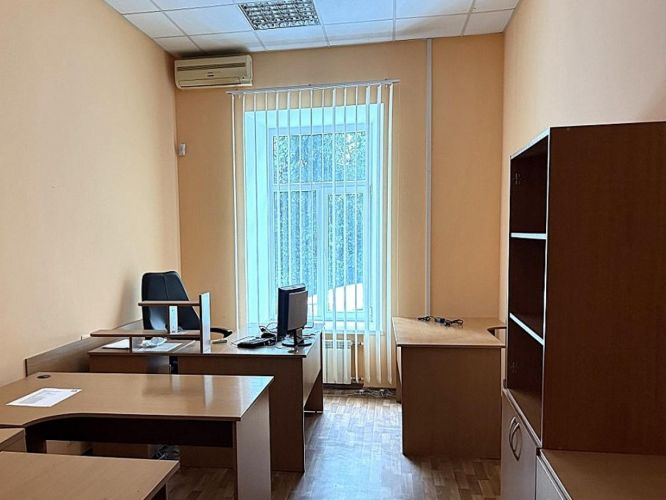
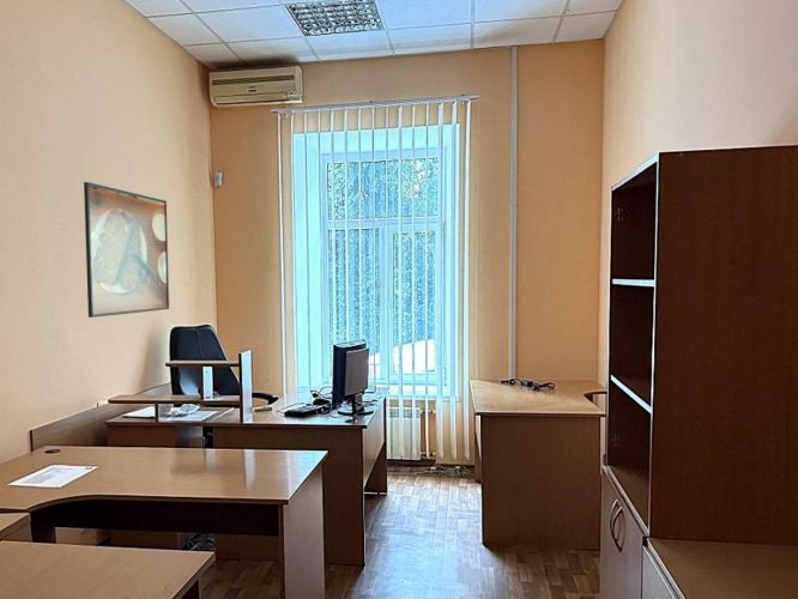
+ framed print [83,181,170,319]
